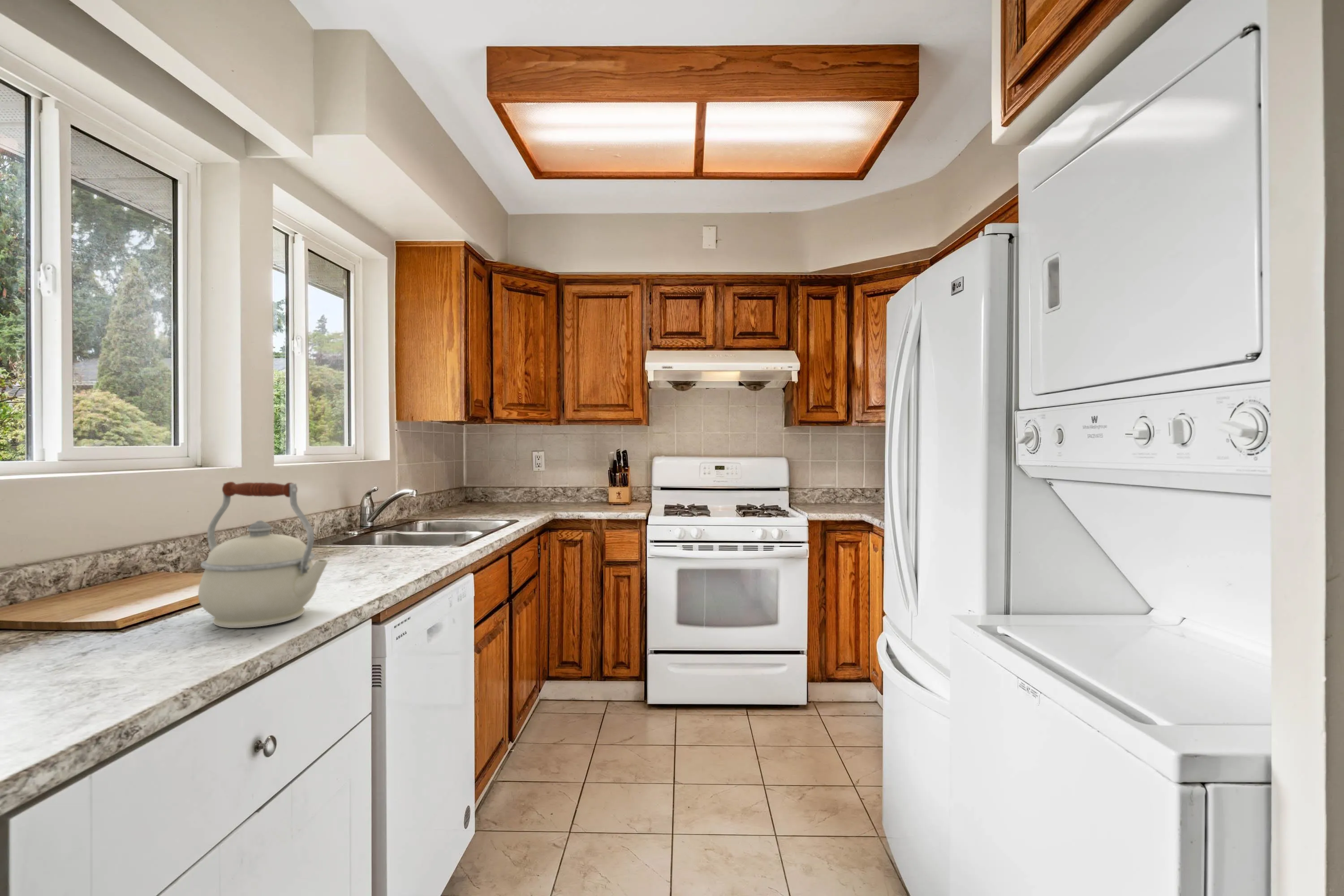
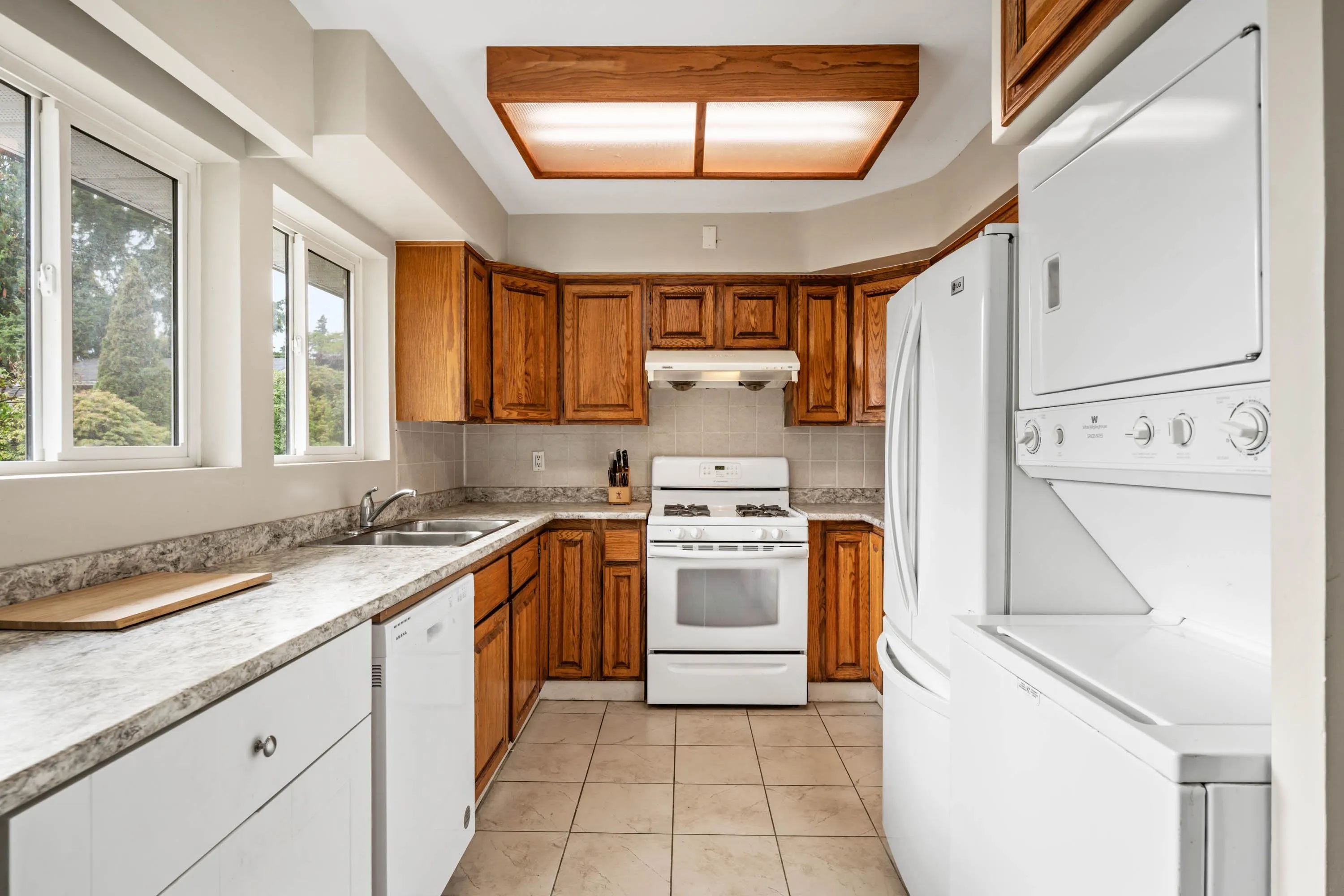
- kettle [198,481,329,629]
